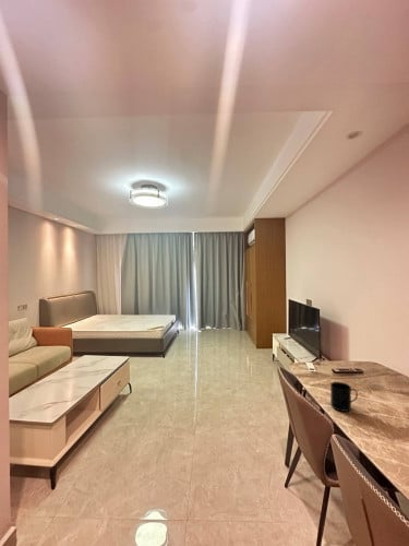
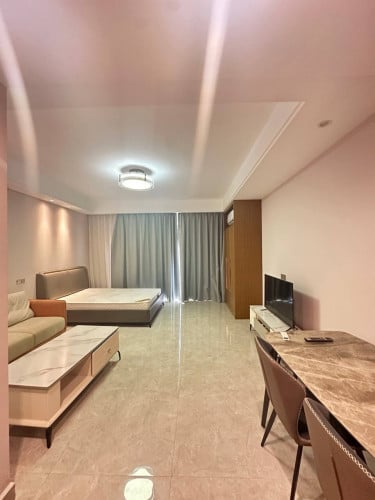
- mug [329,381,359,413]
